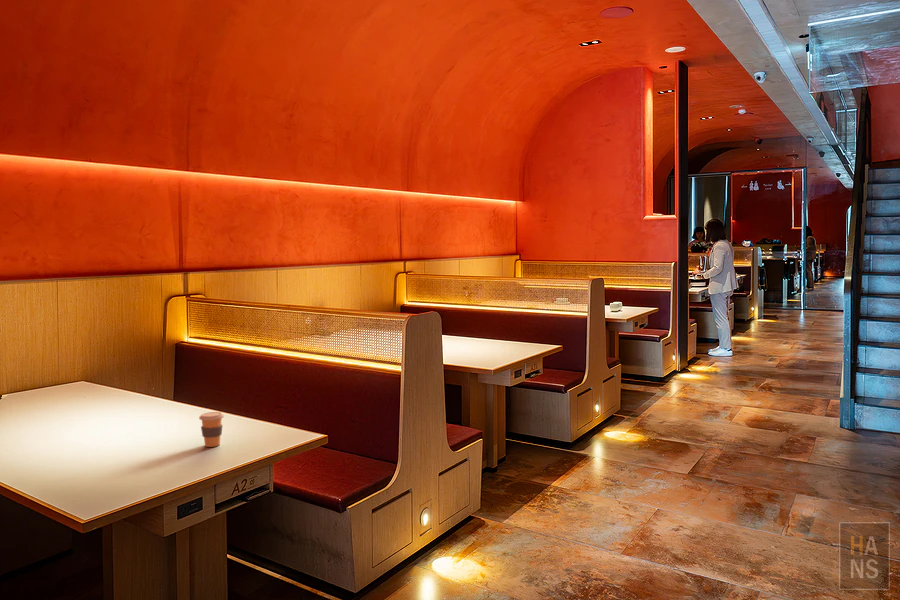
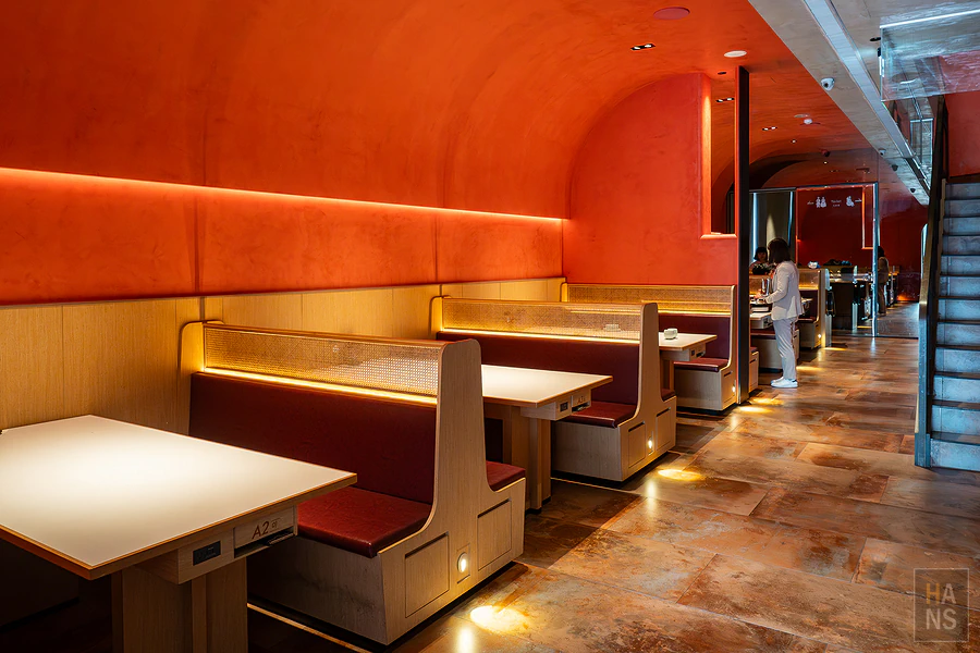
- coffee cup [198,411,225,448]
